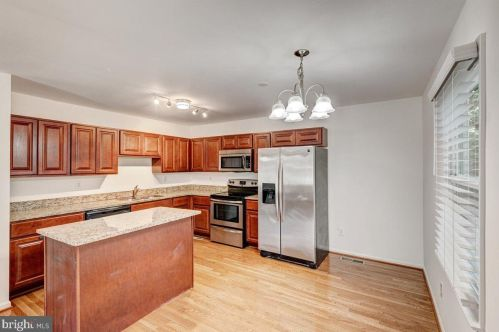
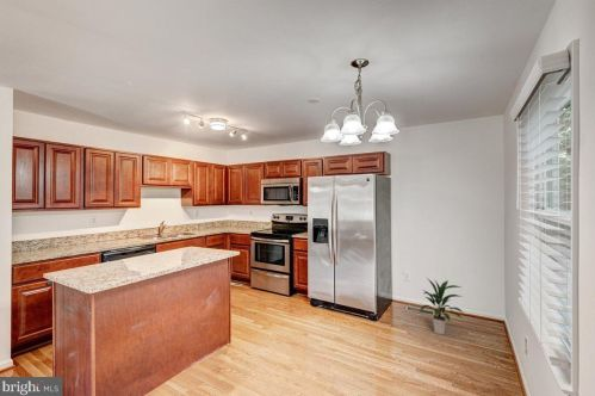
+ indoor plant [419,276,464,336]
